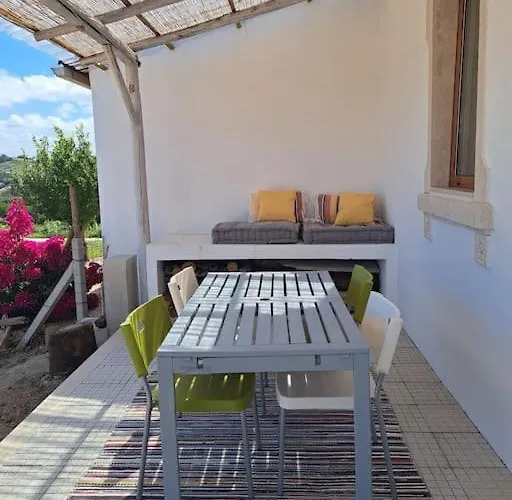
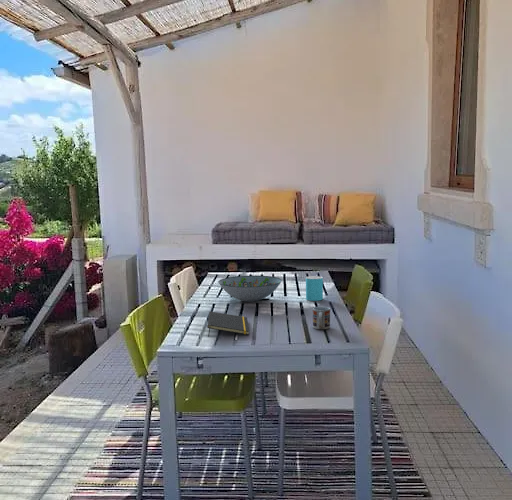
+ cup [312,306,331,330]
+ decorative bowl [217,275,283,303]
+ notepad [206,310,250,338]
+ cup [305,275,324,302]
